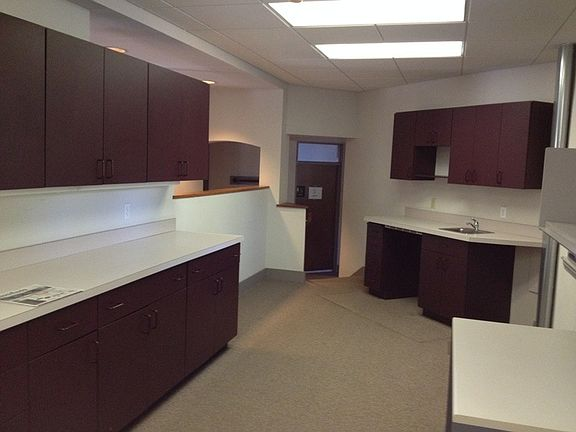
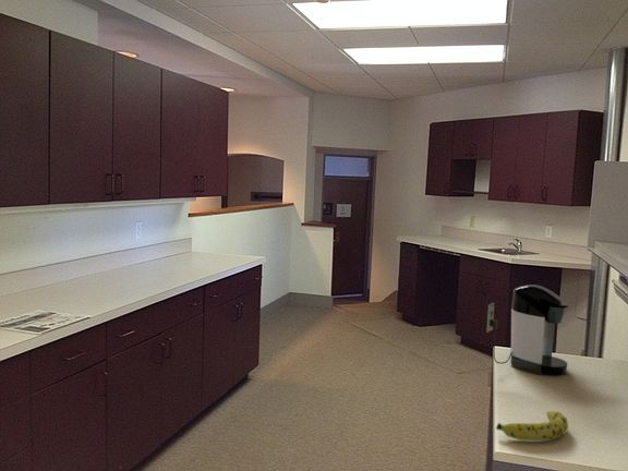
+ coffee maker [485,283,570,376]
+ fruit [495,410,569,442]
